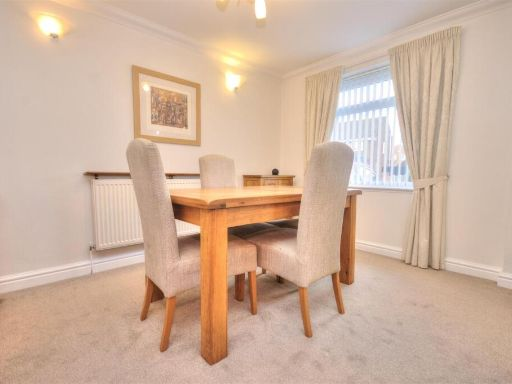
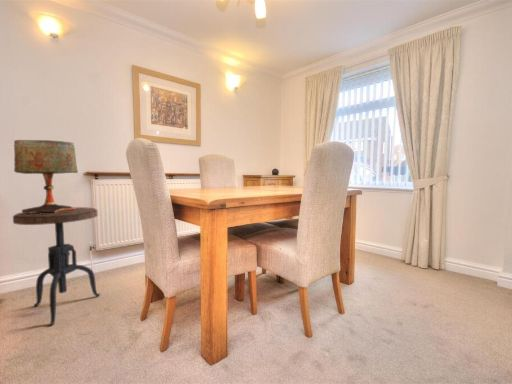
+ side table [12,206,102,327]
+ table lamp [12,139,79,215]
